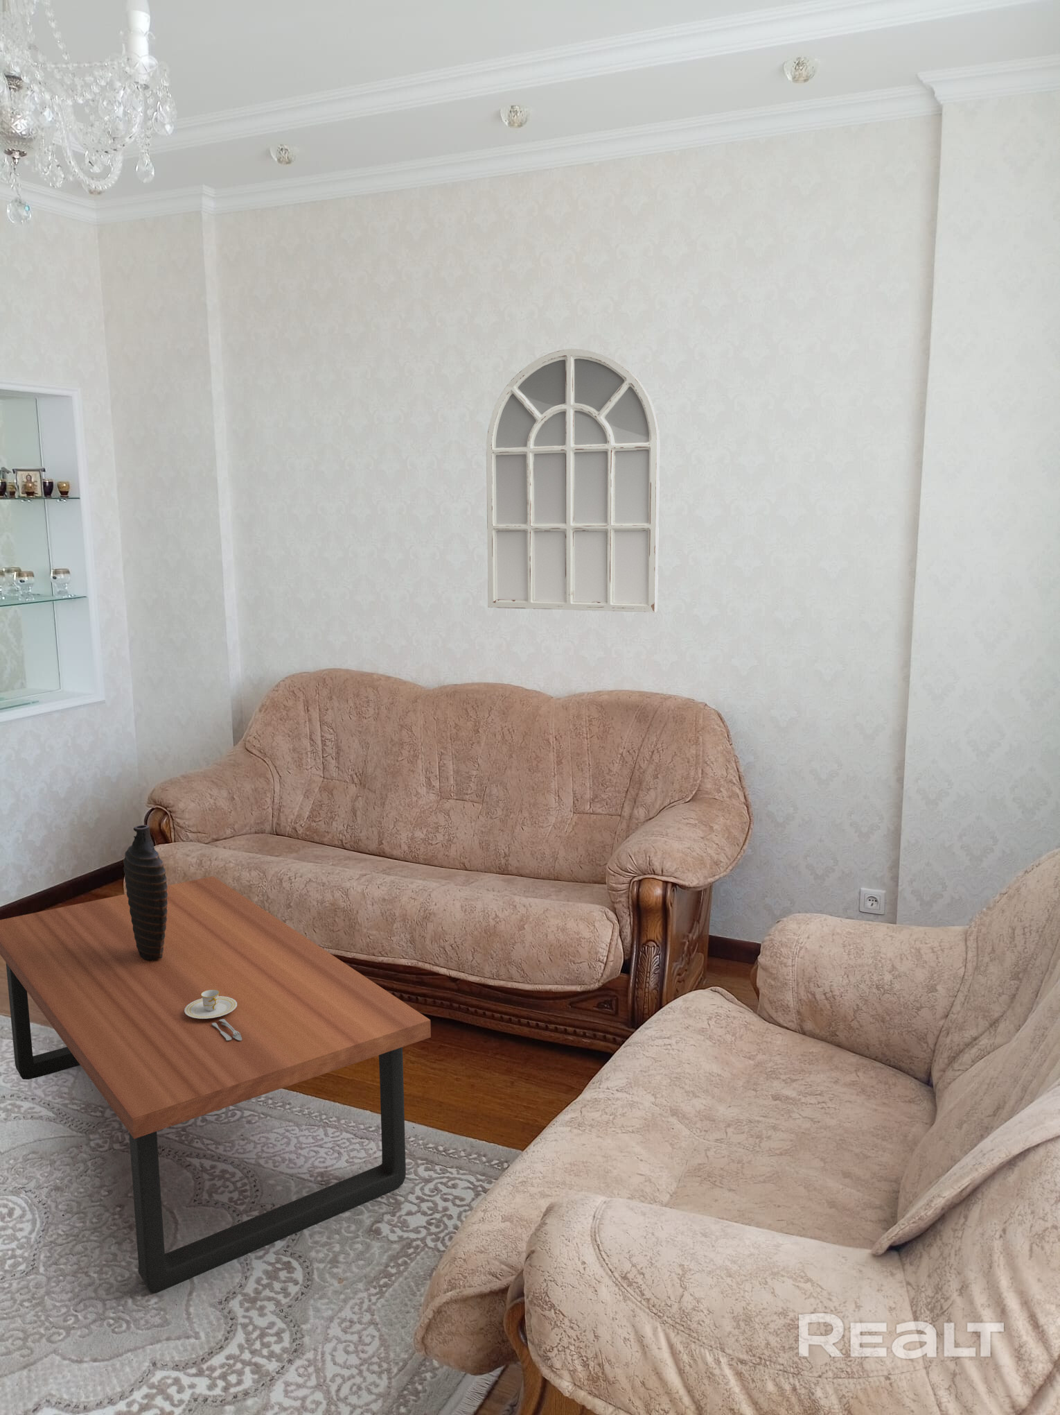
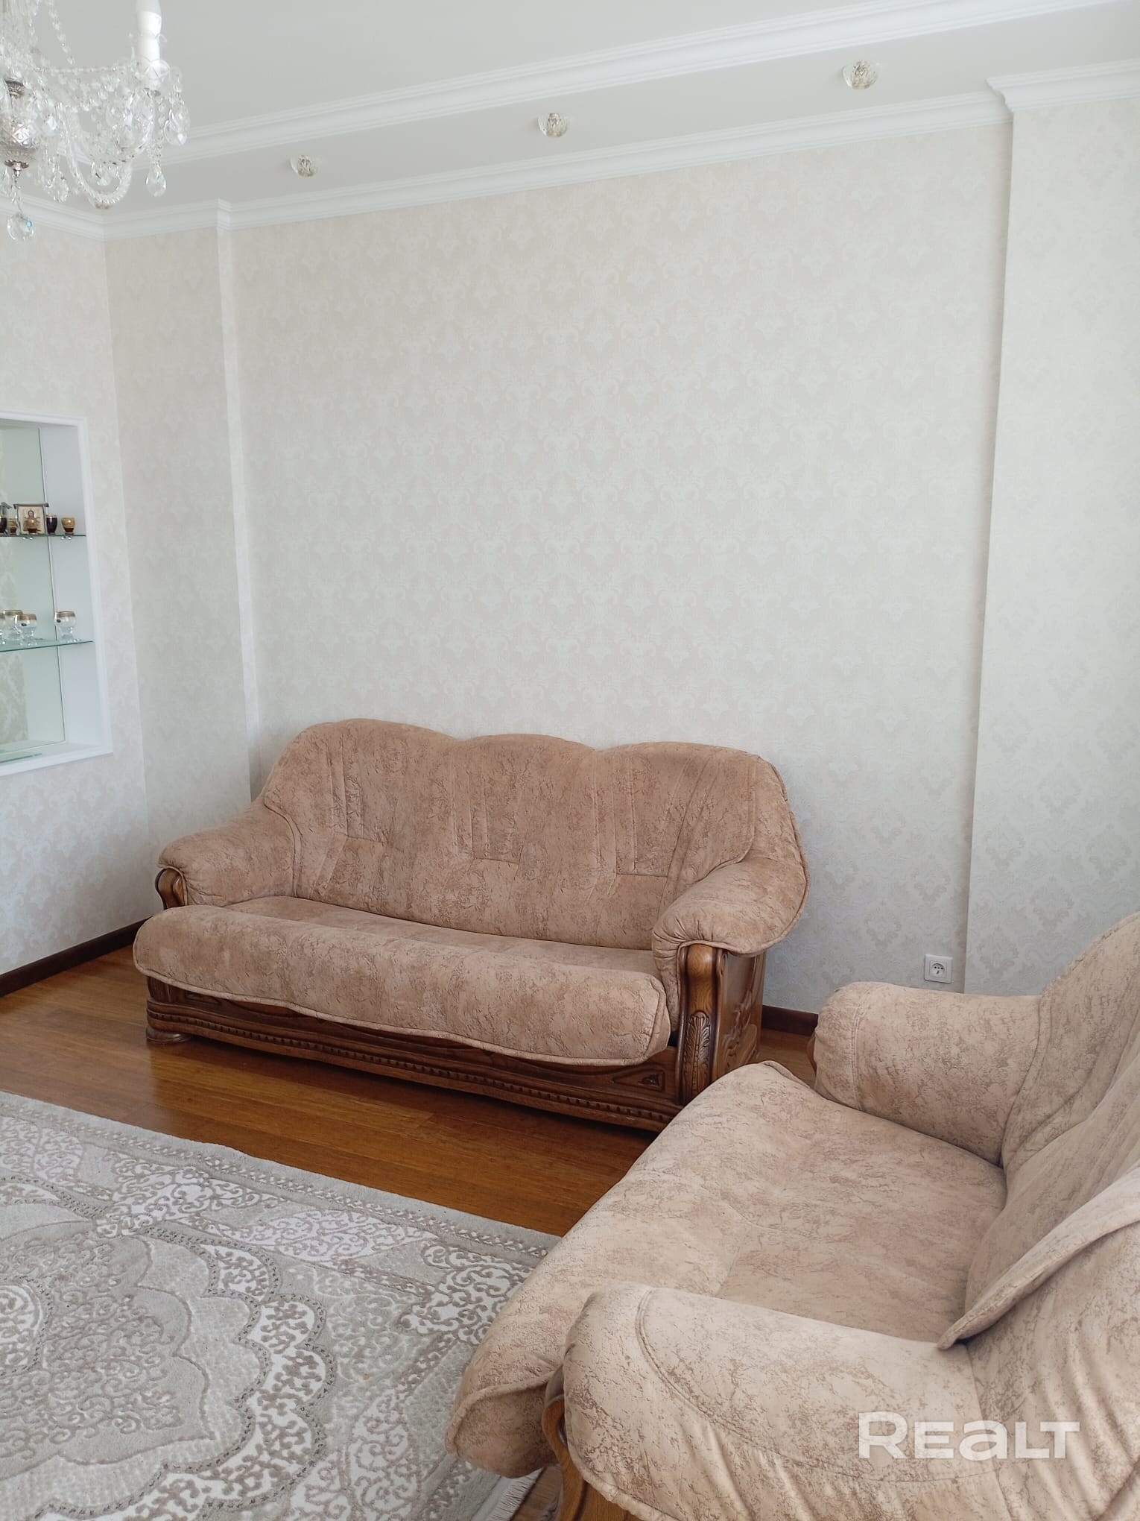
- mirror [485,349,660,613]
- decorative vase [122,824,168,960]
- coffee table [0,876,432,1292]
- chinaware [185,989,242,1041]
